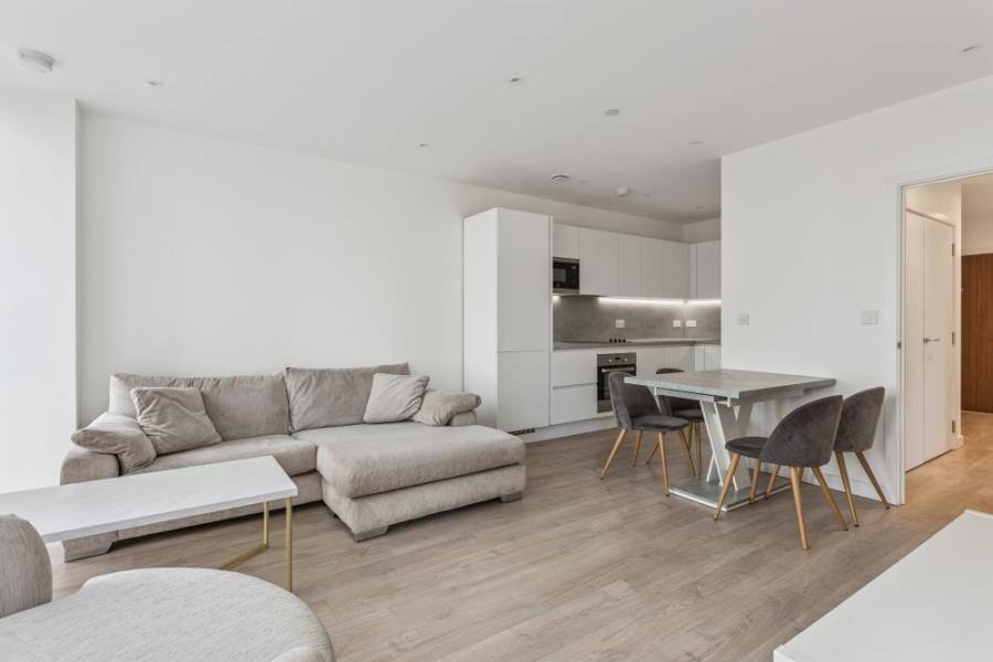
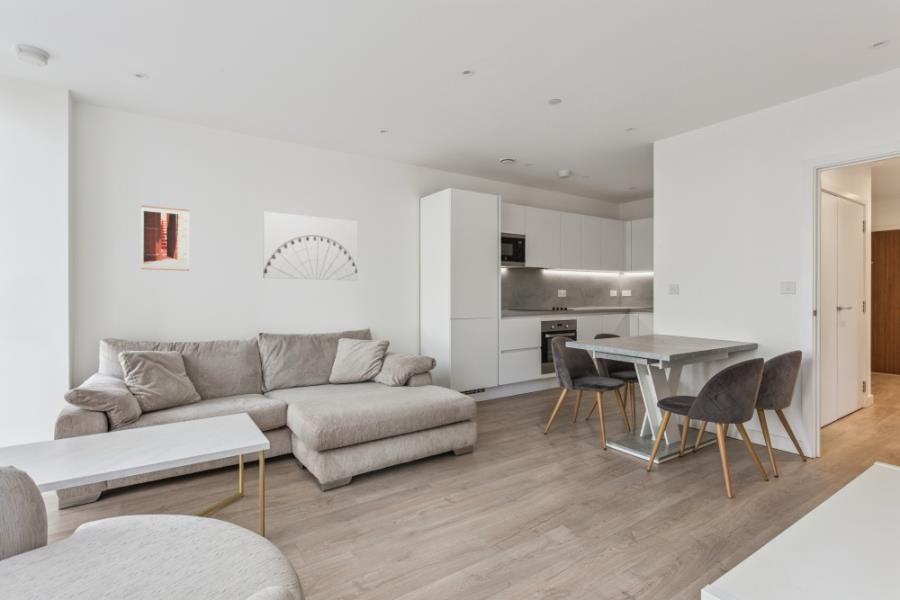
+ wall art [262,211,358,281]
+ wall art [140,204,190,272]
